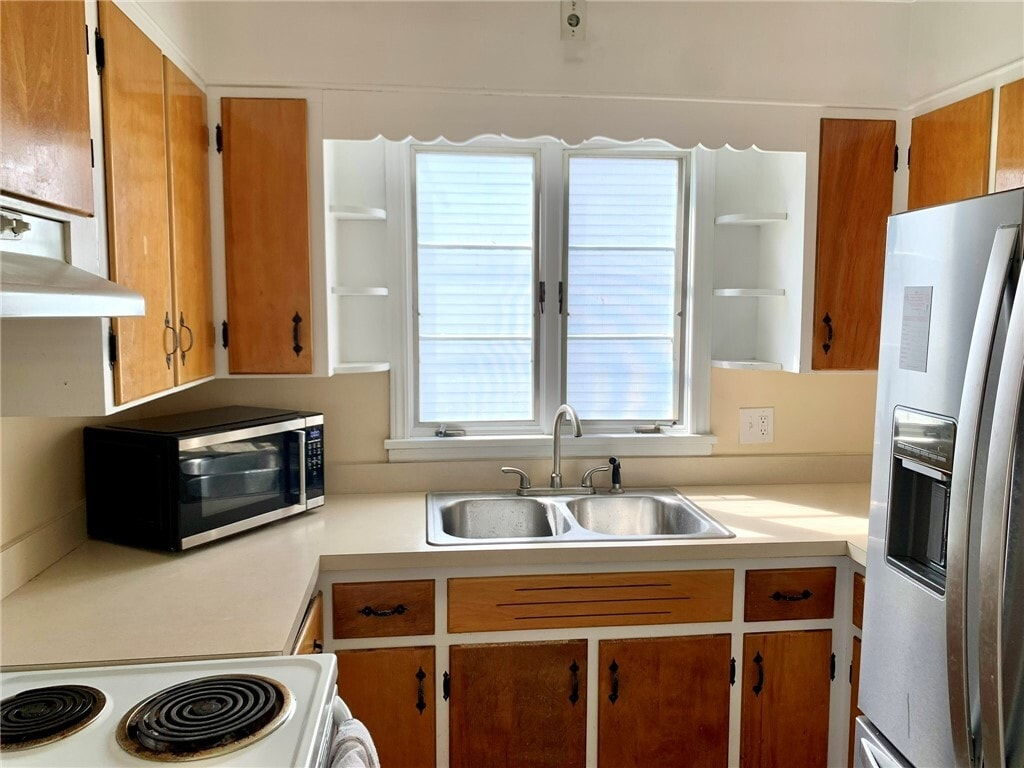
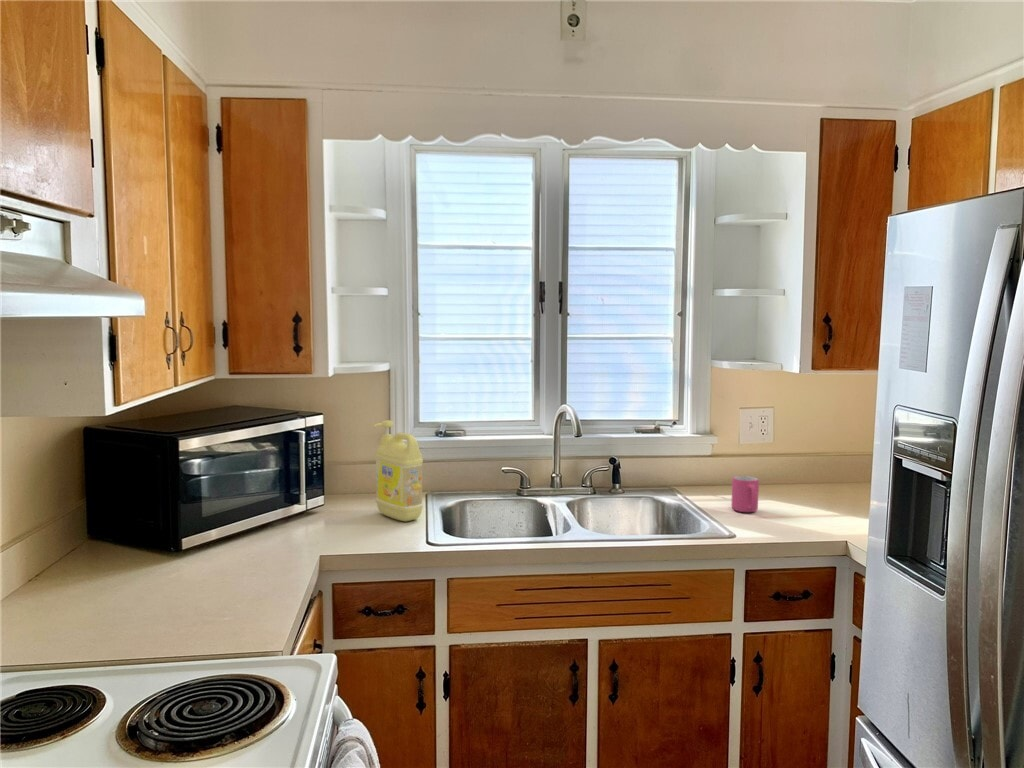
+ detergent [372,419,424,522]
+ mug [730,475,760,513]
